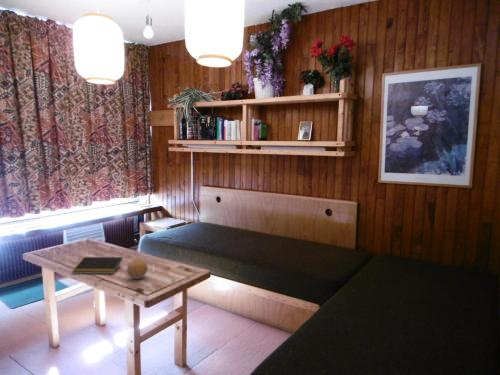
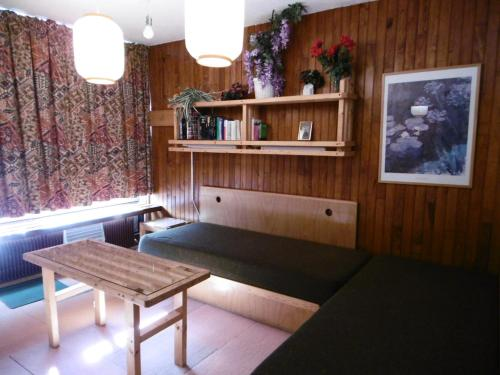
- fruit [126,259,149,280]
- notepad [71,256,124,275]
